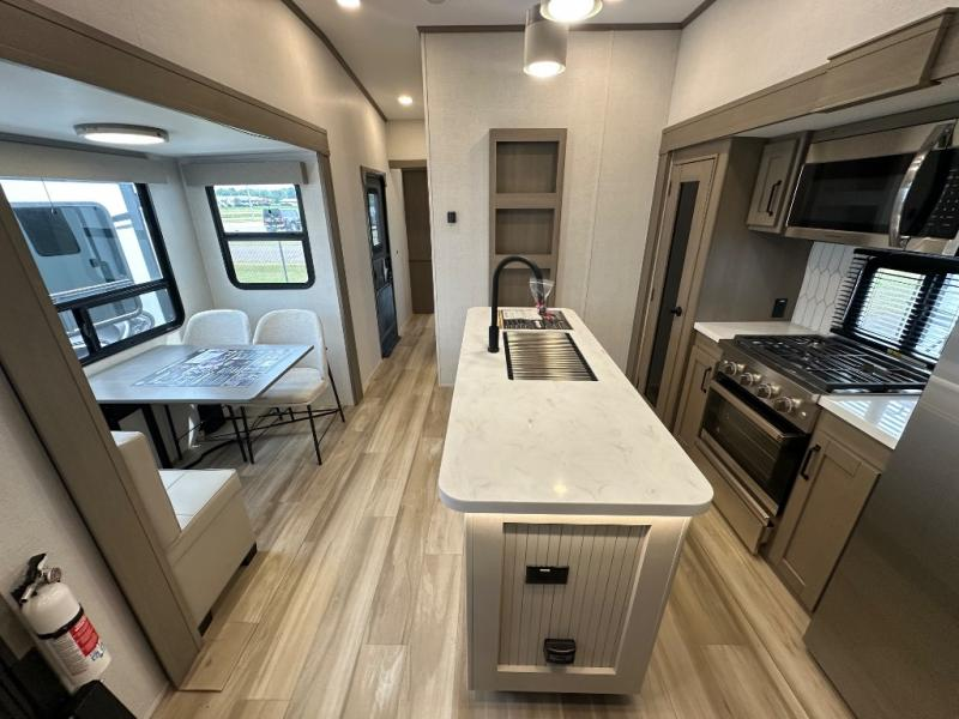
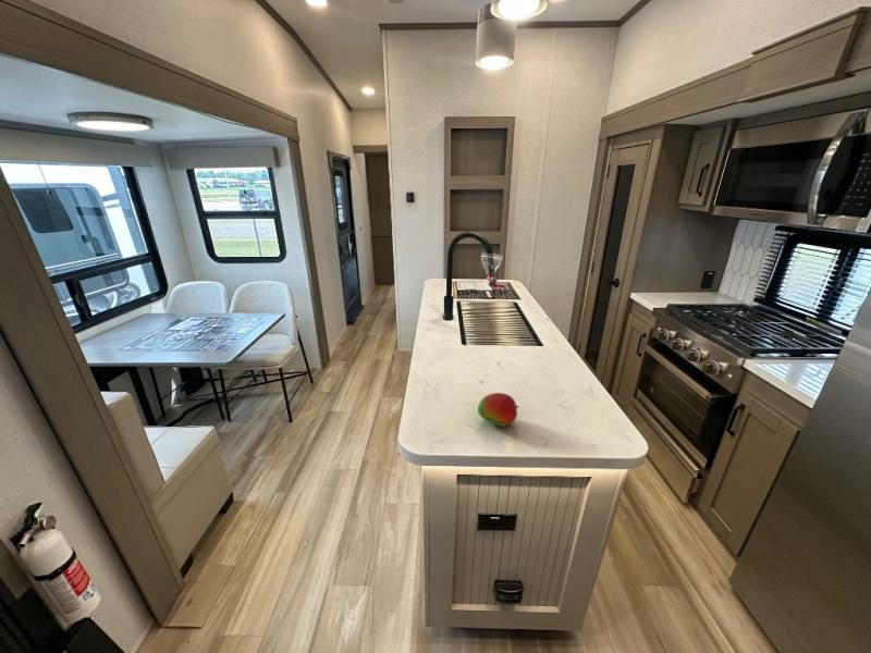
+ fruit [477,392,519,428]
